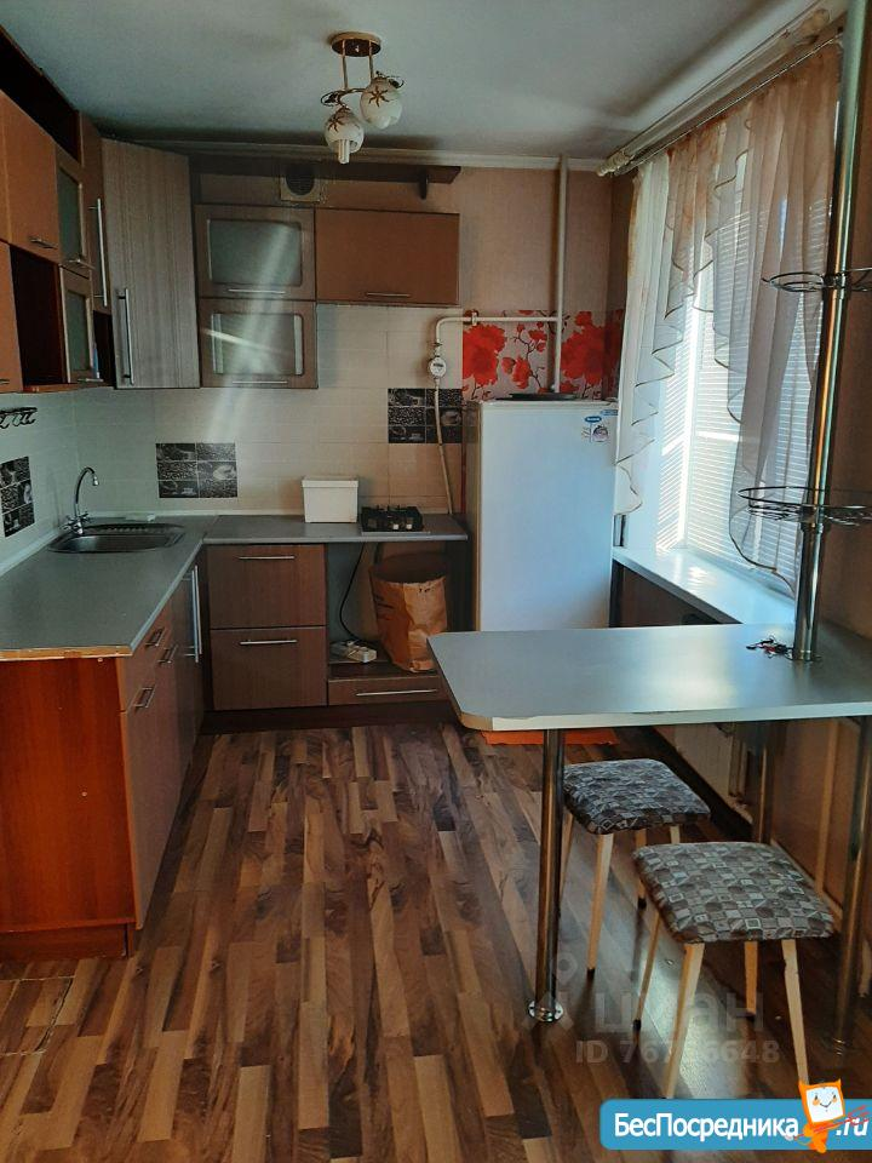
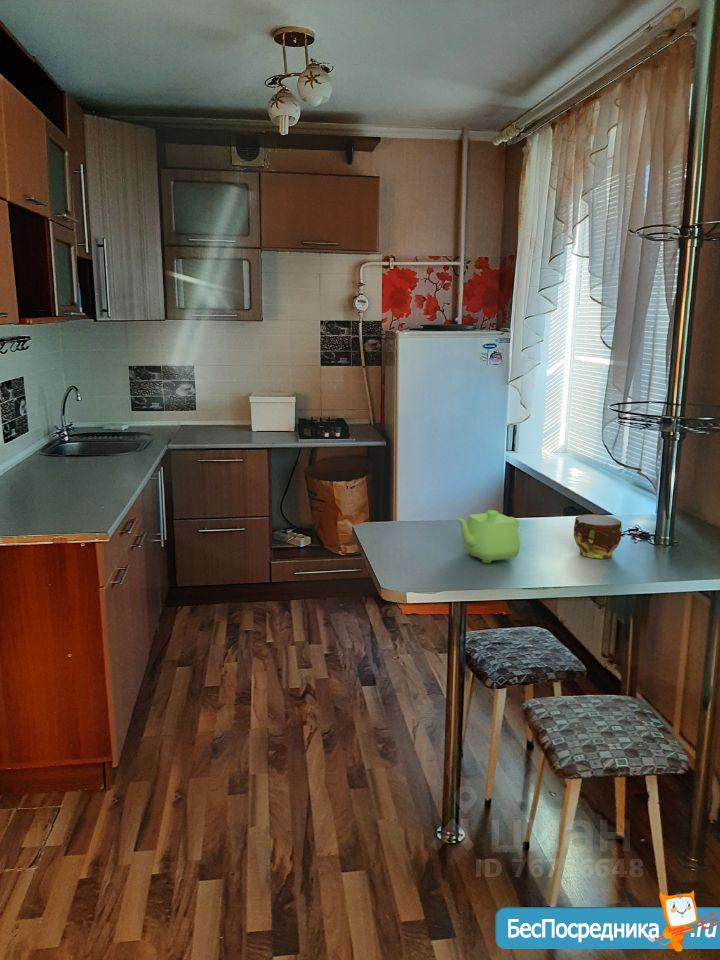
+ cup [573,513,623,559]
+ teapot [453,509,521,564]
